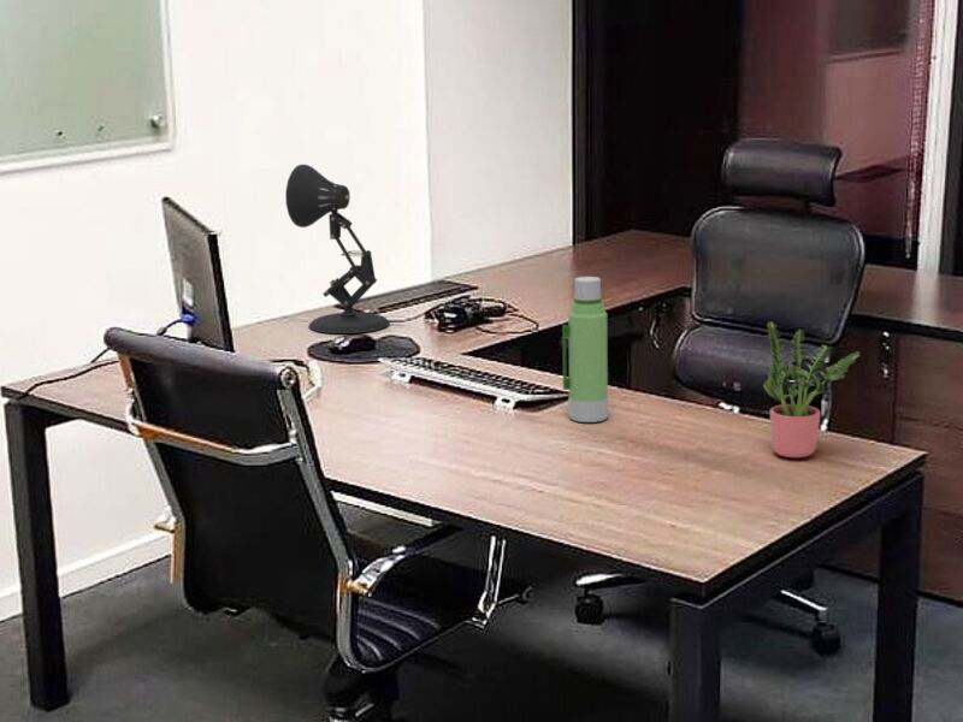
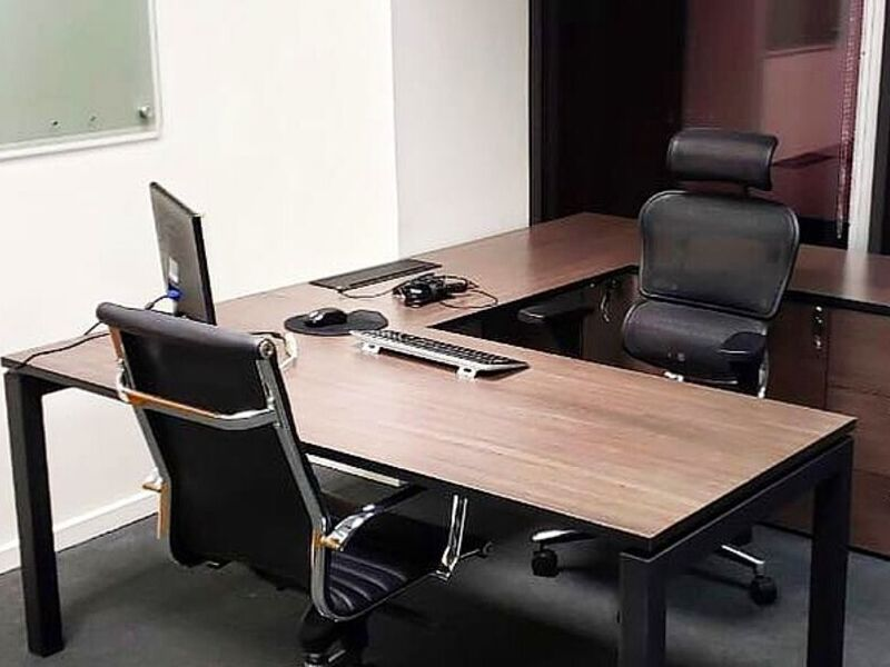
- desk lamp [284,164,391,335]
- water bottle [561,276,609,424]
- potted plant [762,320,862,458]
